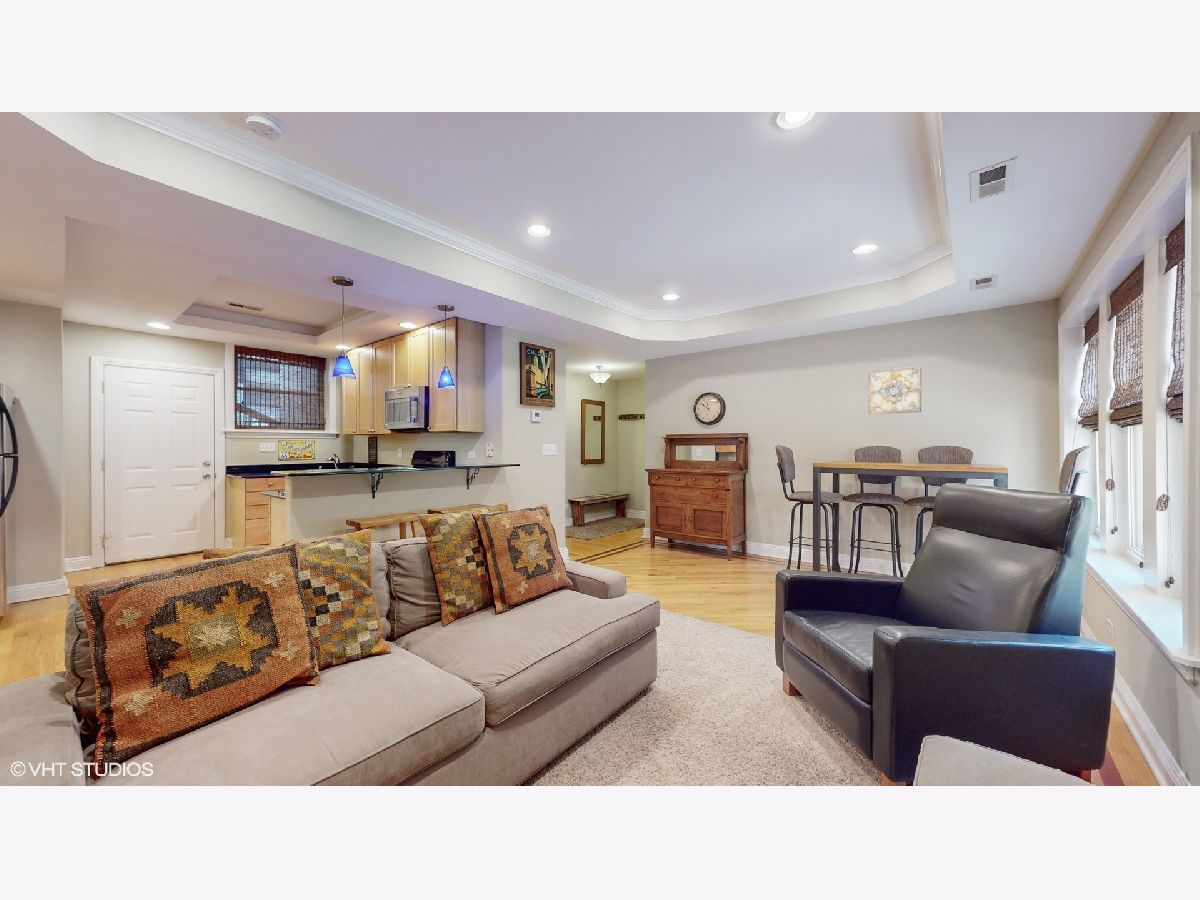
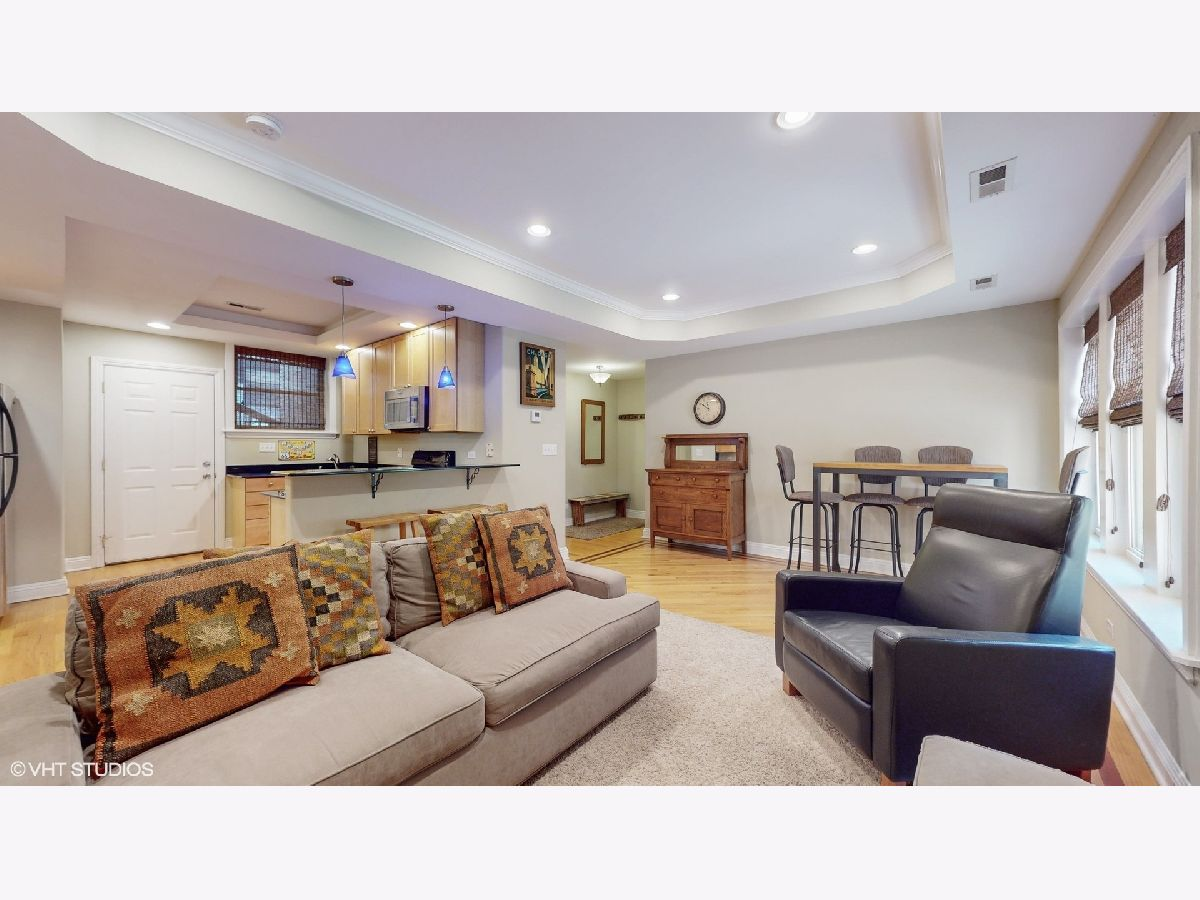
- wall art [868,366,922,415]
